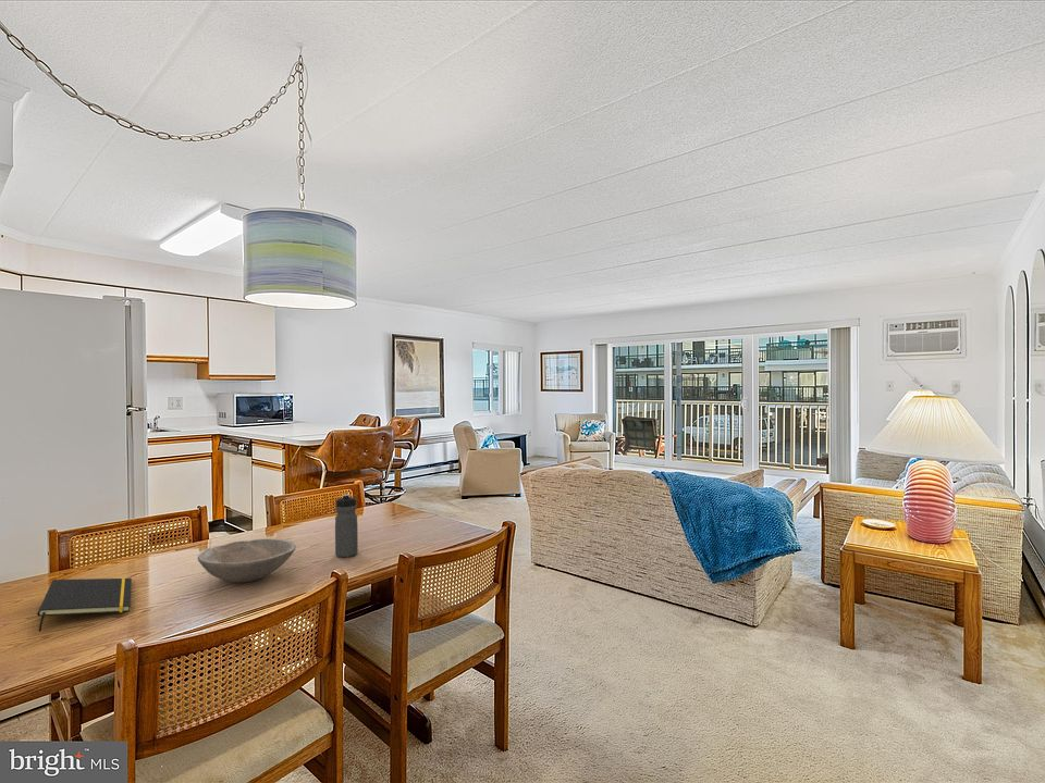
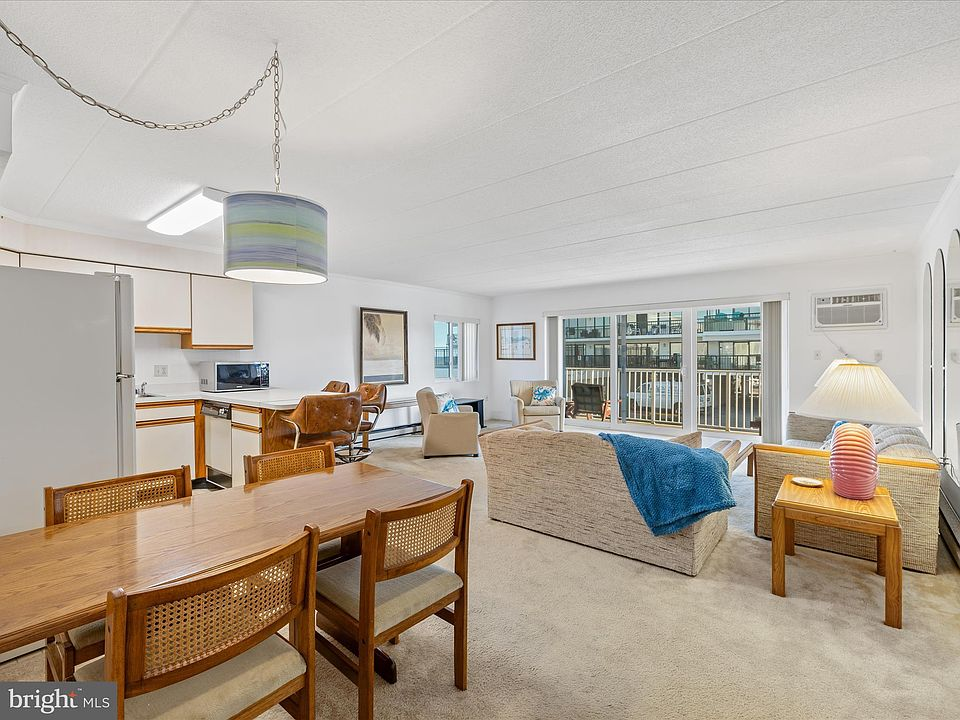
- notepad [36,577,133,633]
- bowl [197,537,297,584]
- water bottle [334,493,359,558]
